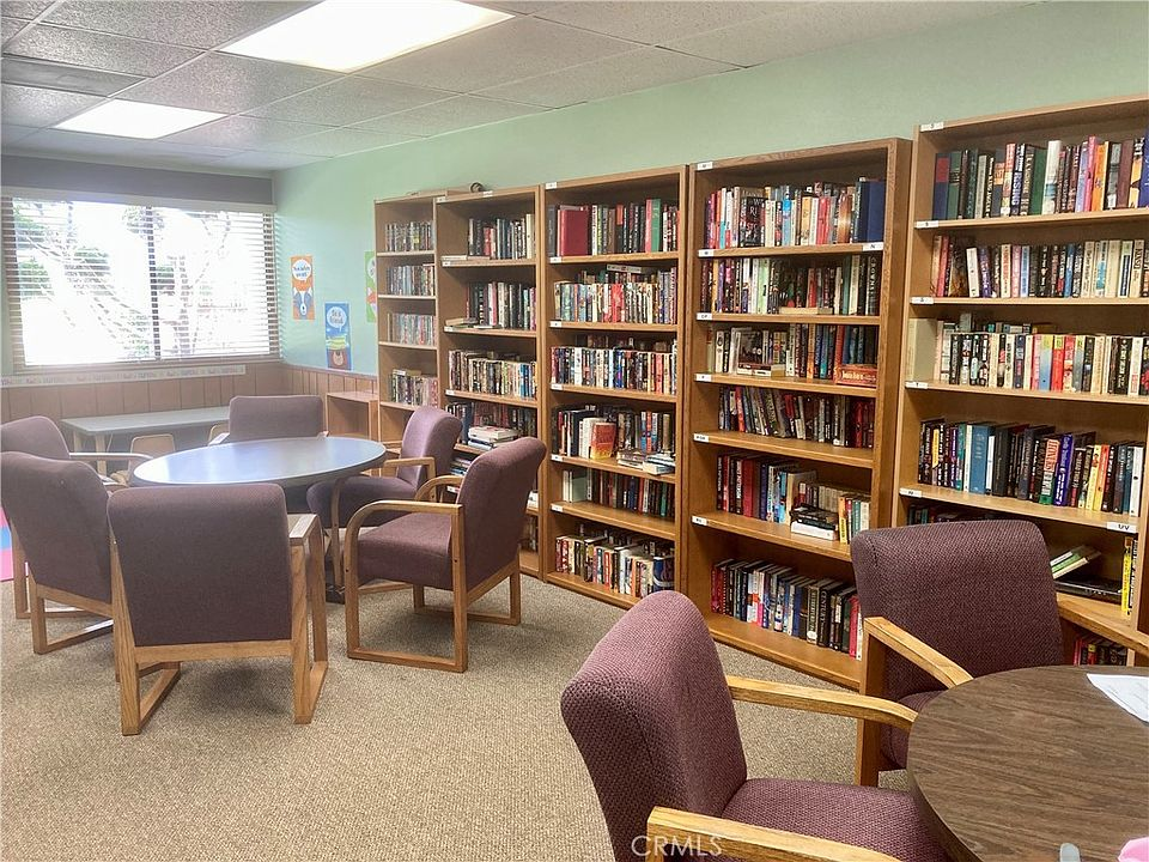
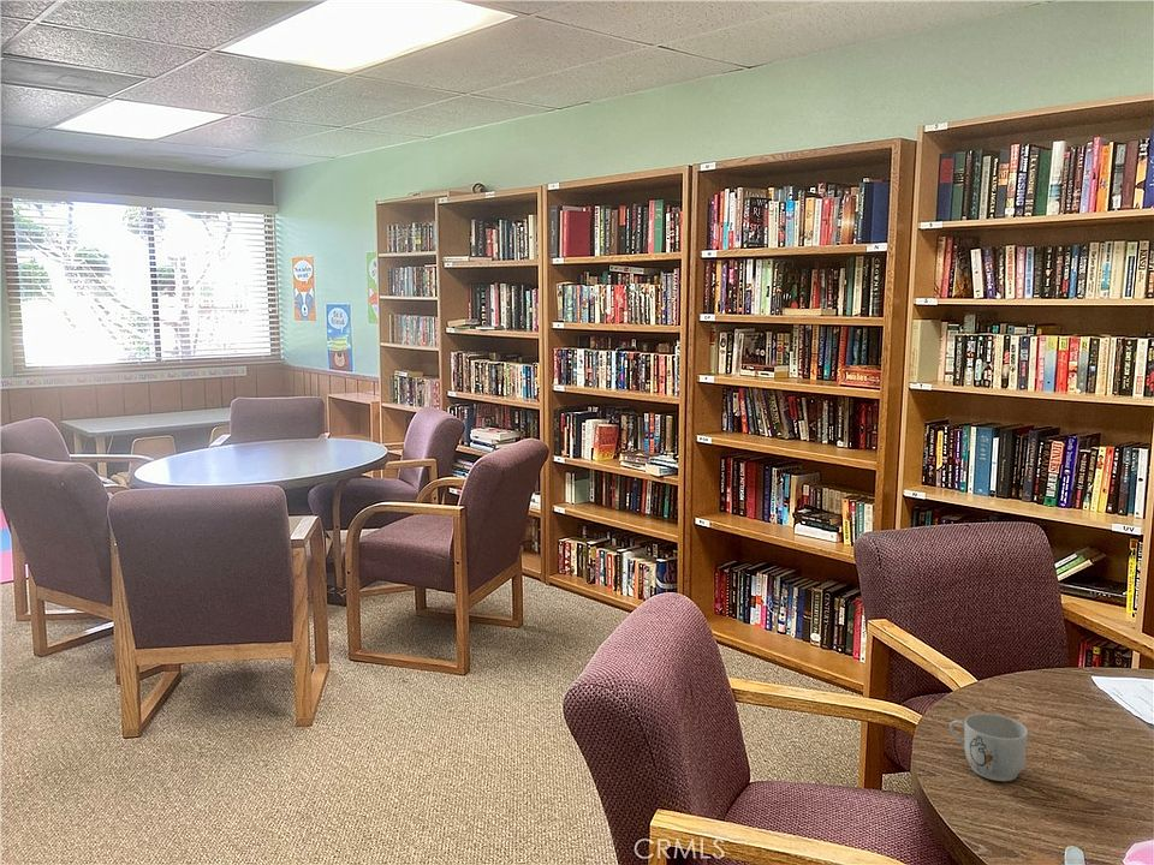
+ mug [948,712,1029,782]
